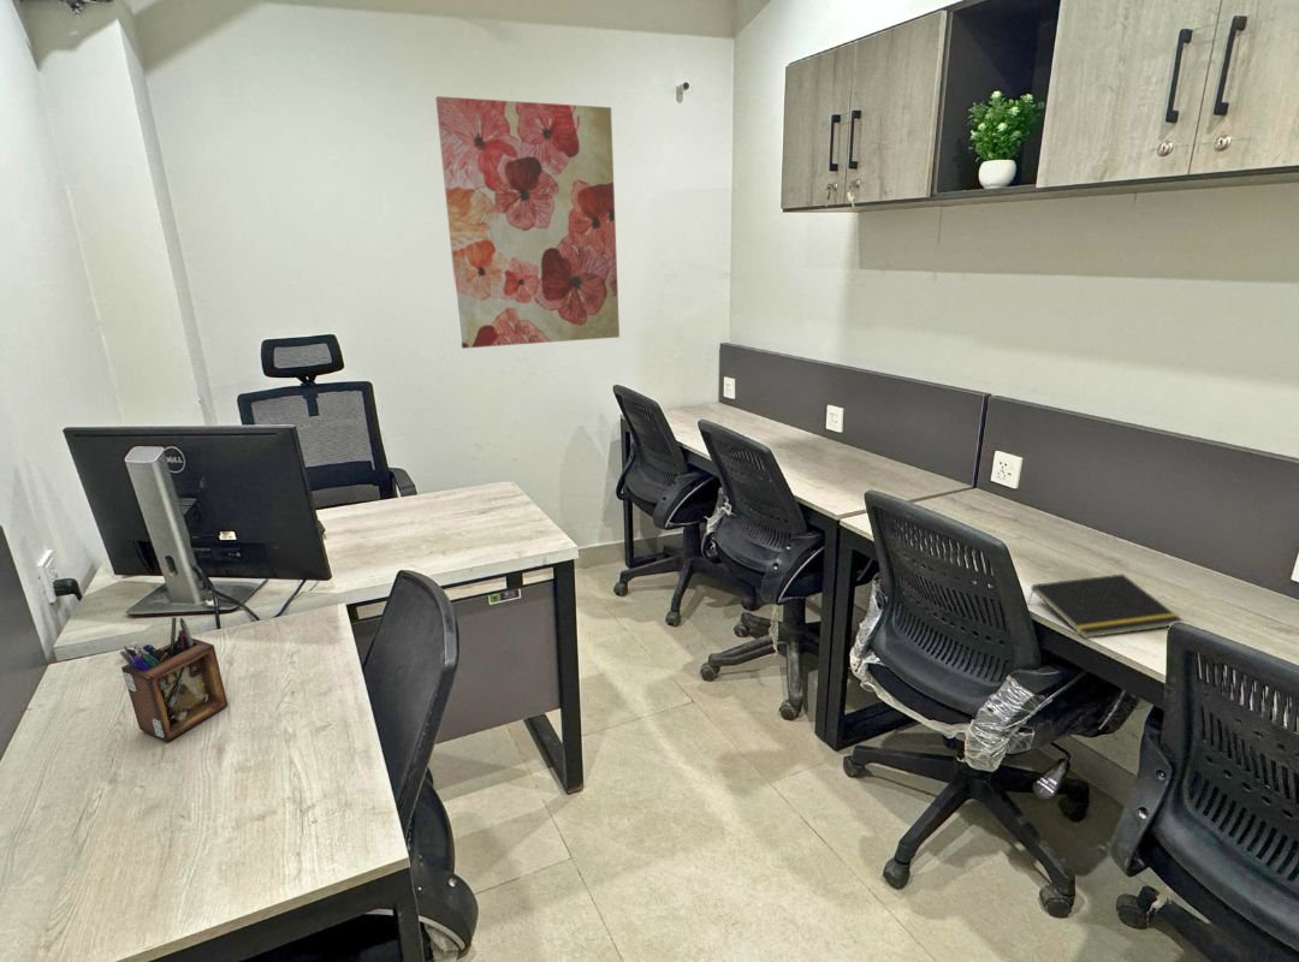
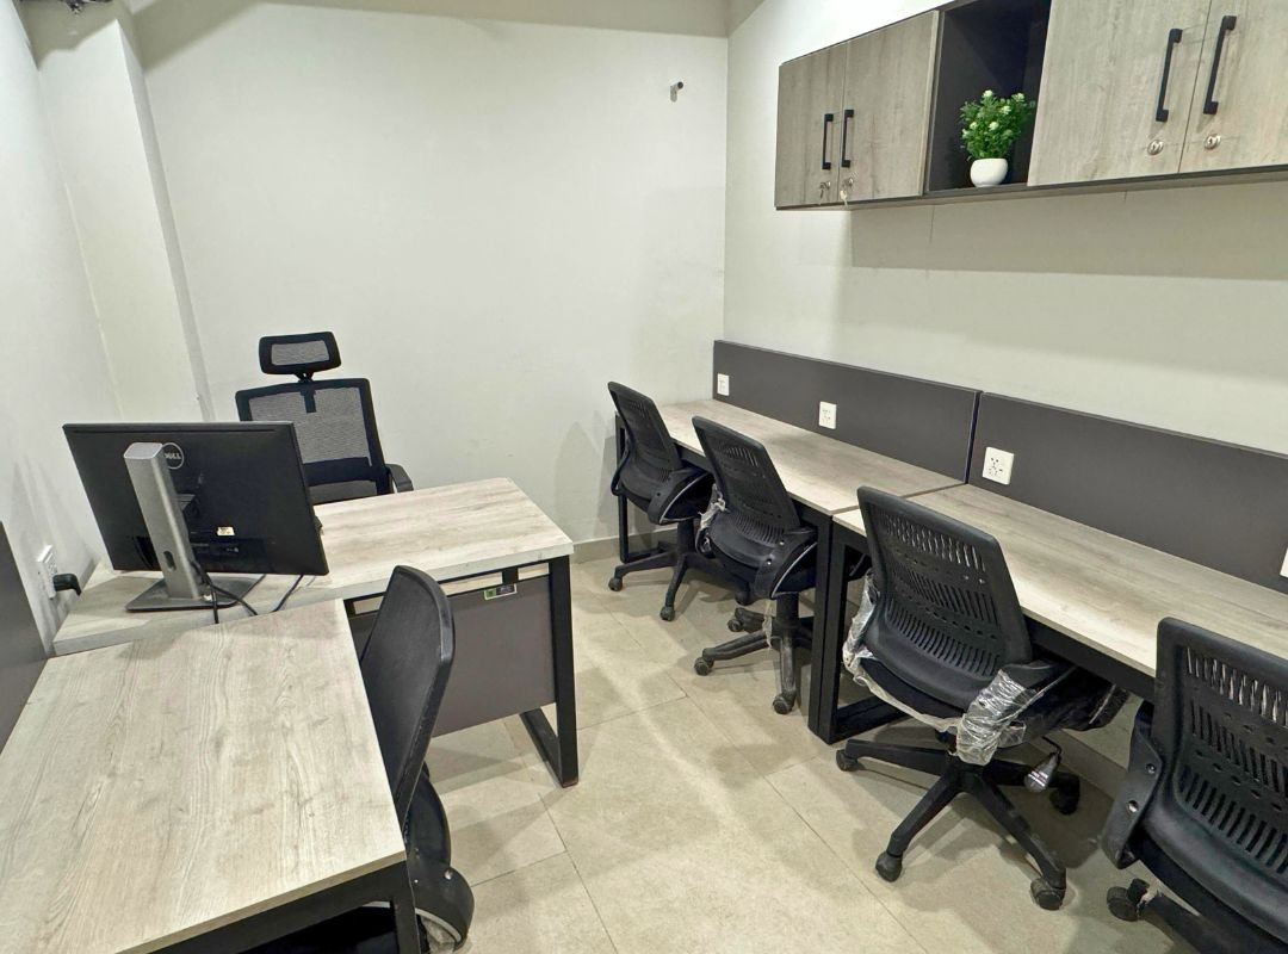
- desk organizer [119,617,229,742]
- notepad [1026,574,1184,640]
- wall art [434,95,621,350]
